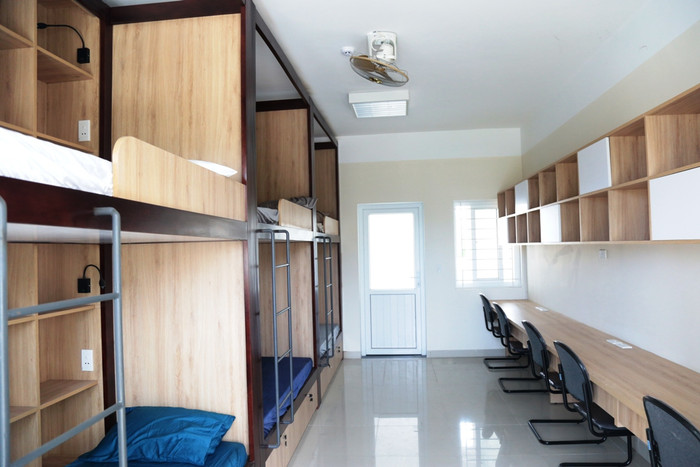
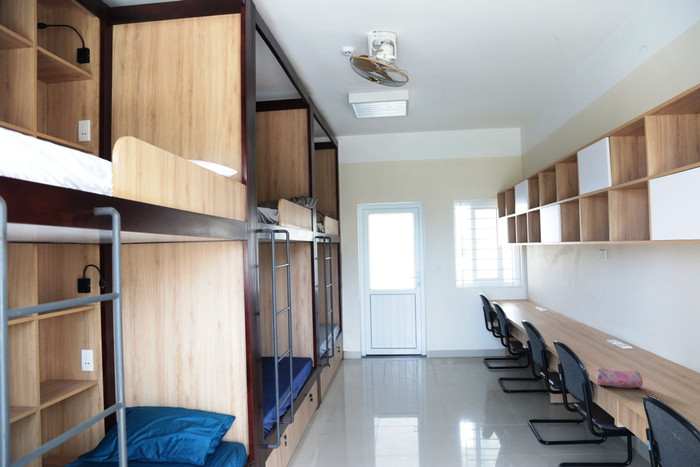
+ pencil case [595,367,644,389]
